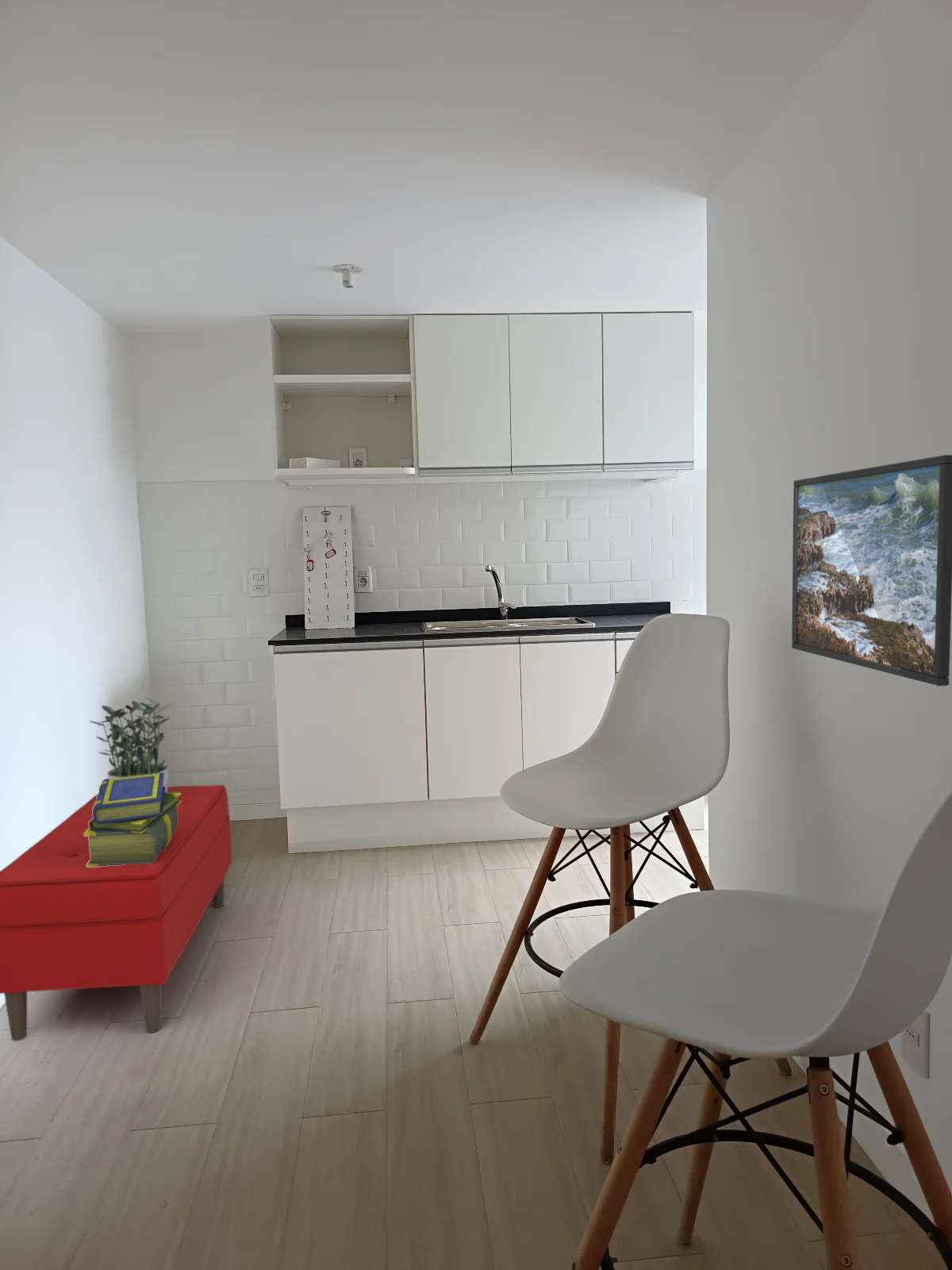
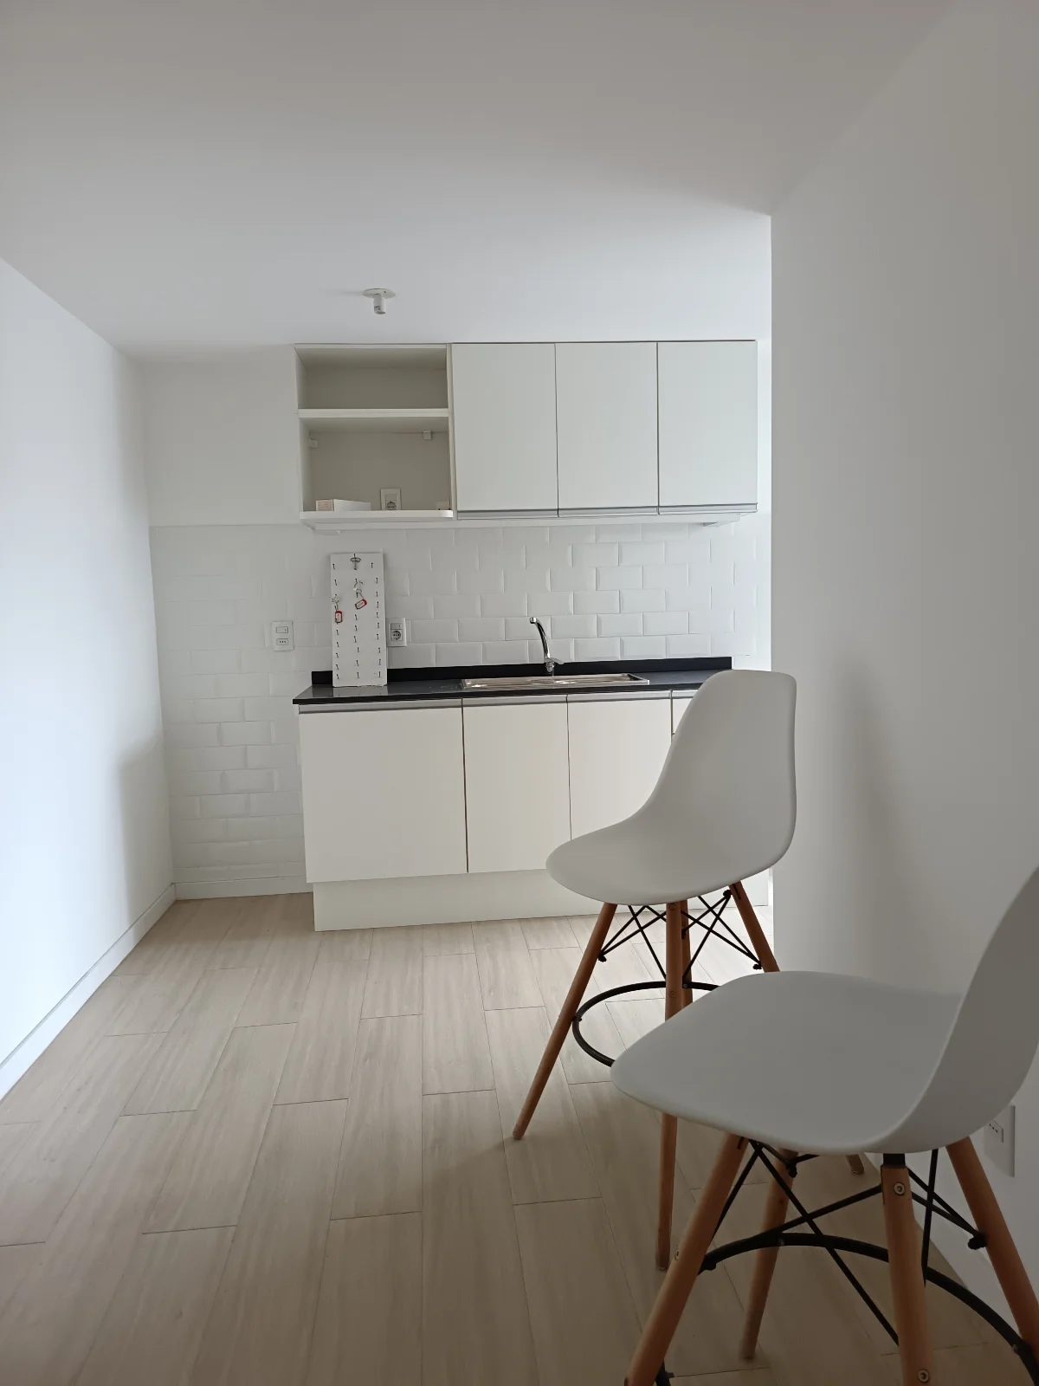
- potted plant [88,695,175,792]
- stack of books [84,772,182,867]
- bench [0,784,232,1041]
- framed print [791,454,952,687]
